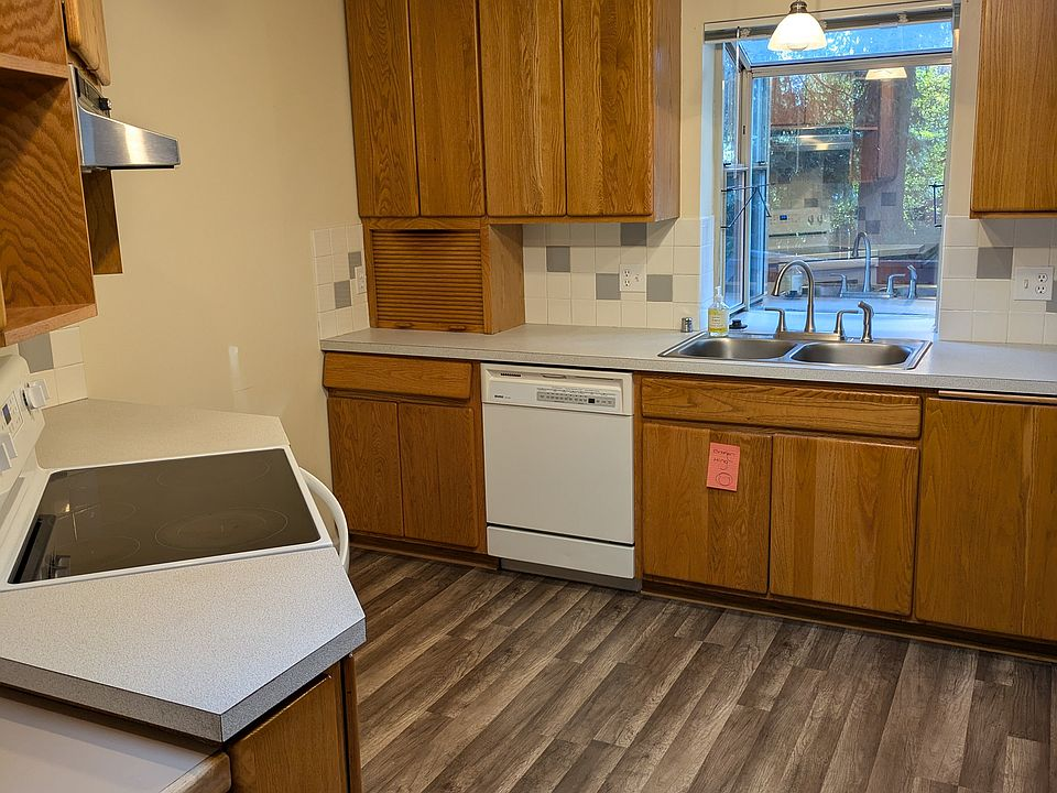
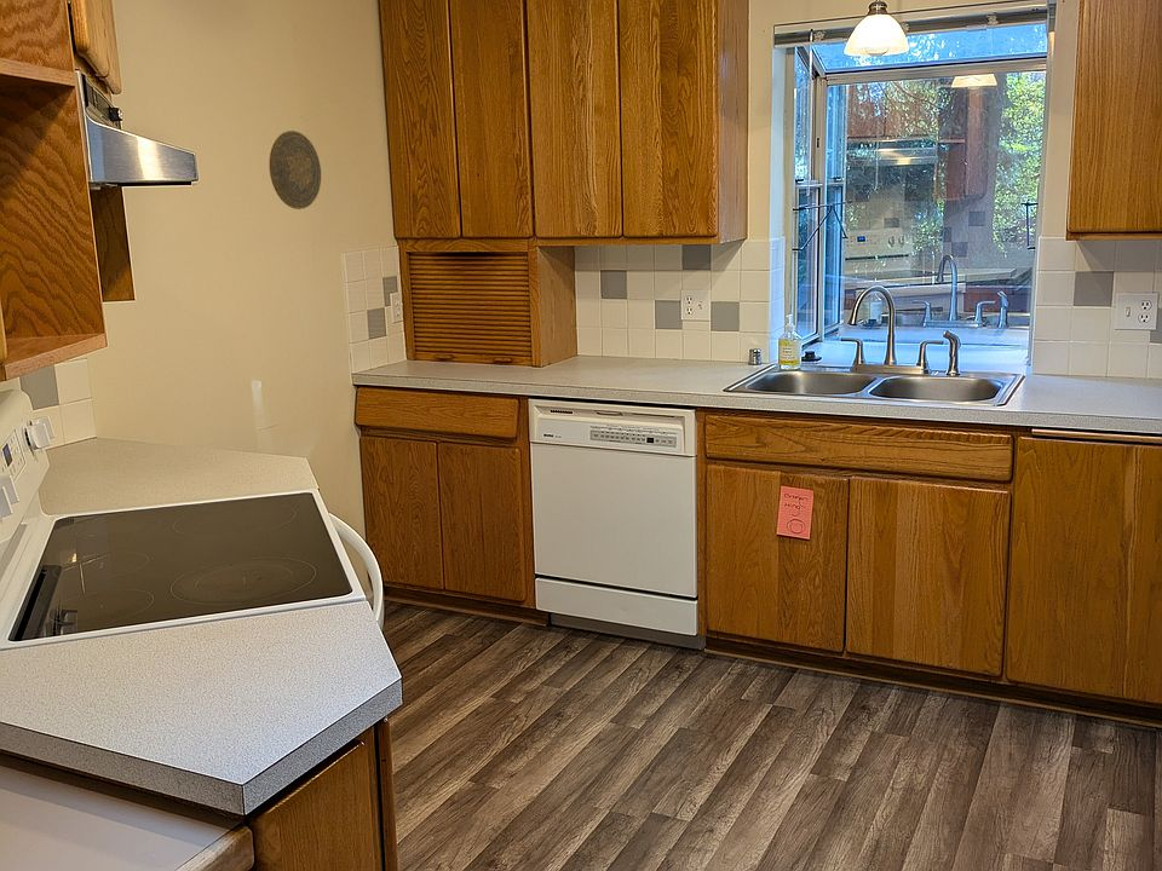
+ decorative plate [269,129,322,210]
